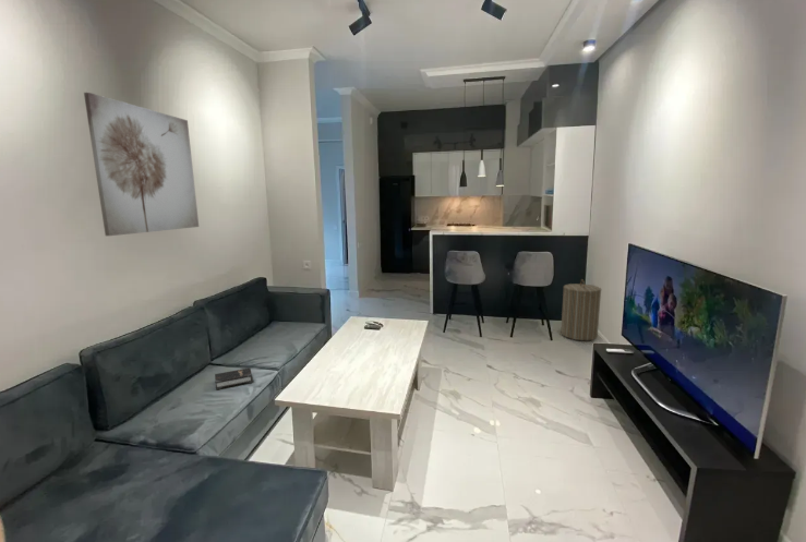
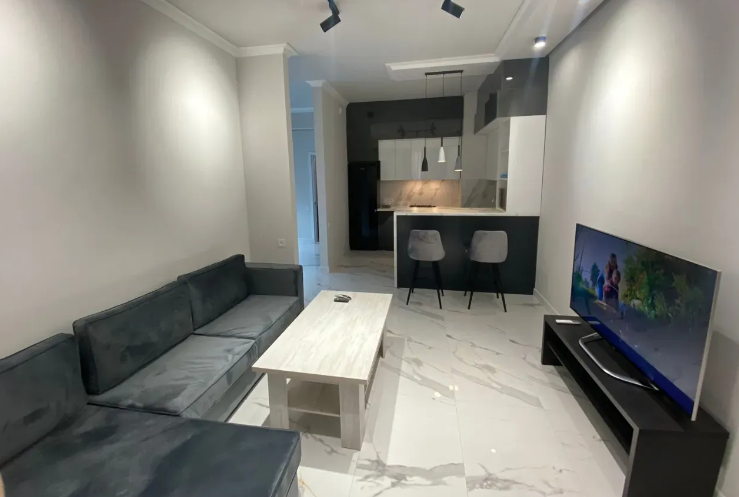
- wall art [83,92,200,237]
- hardback book [214,366,254,390]
- laundry hamper [560,278,602,341]
